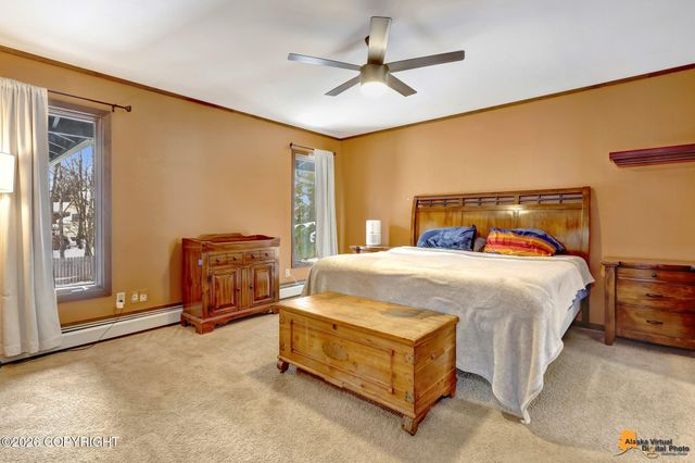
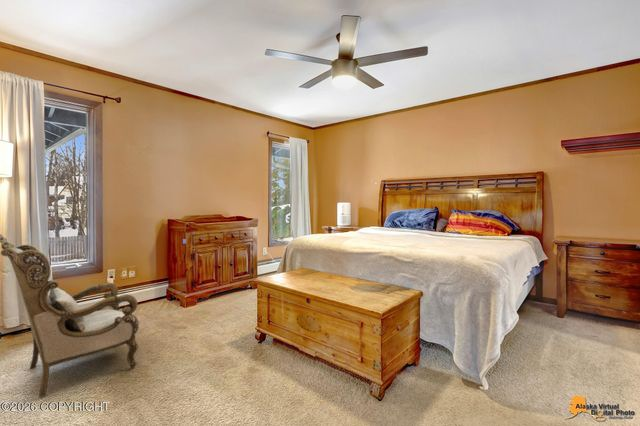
+ armchair [0,233,141,399]
